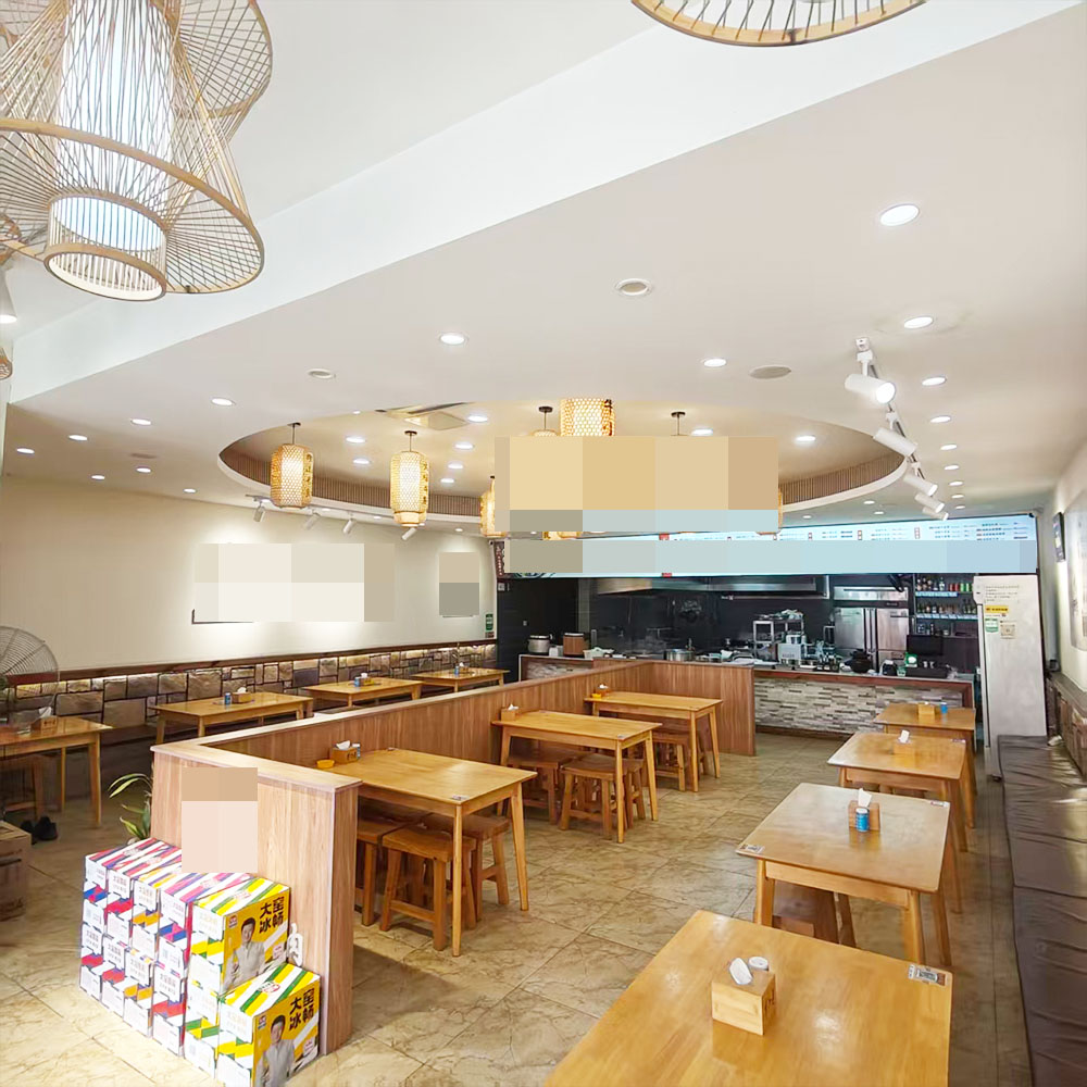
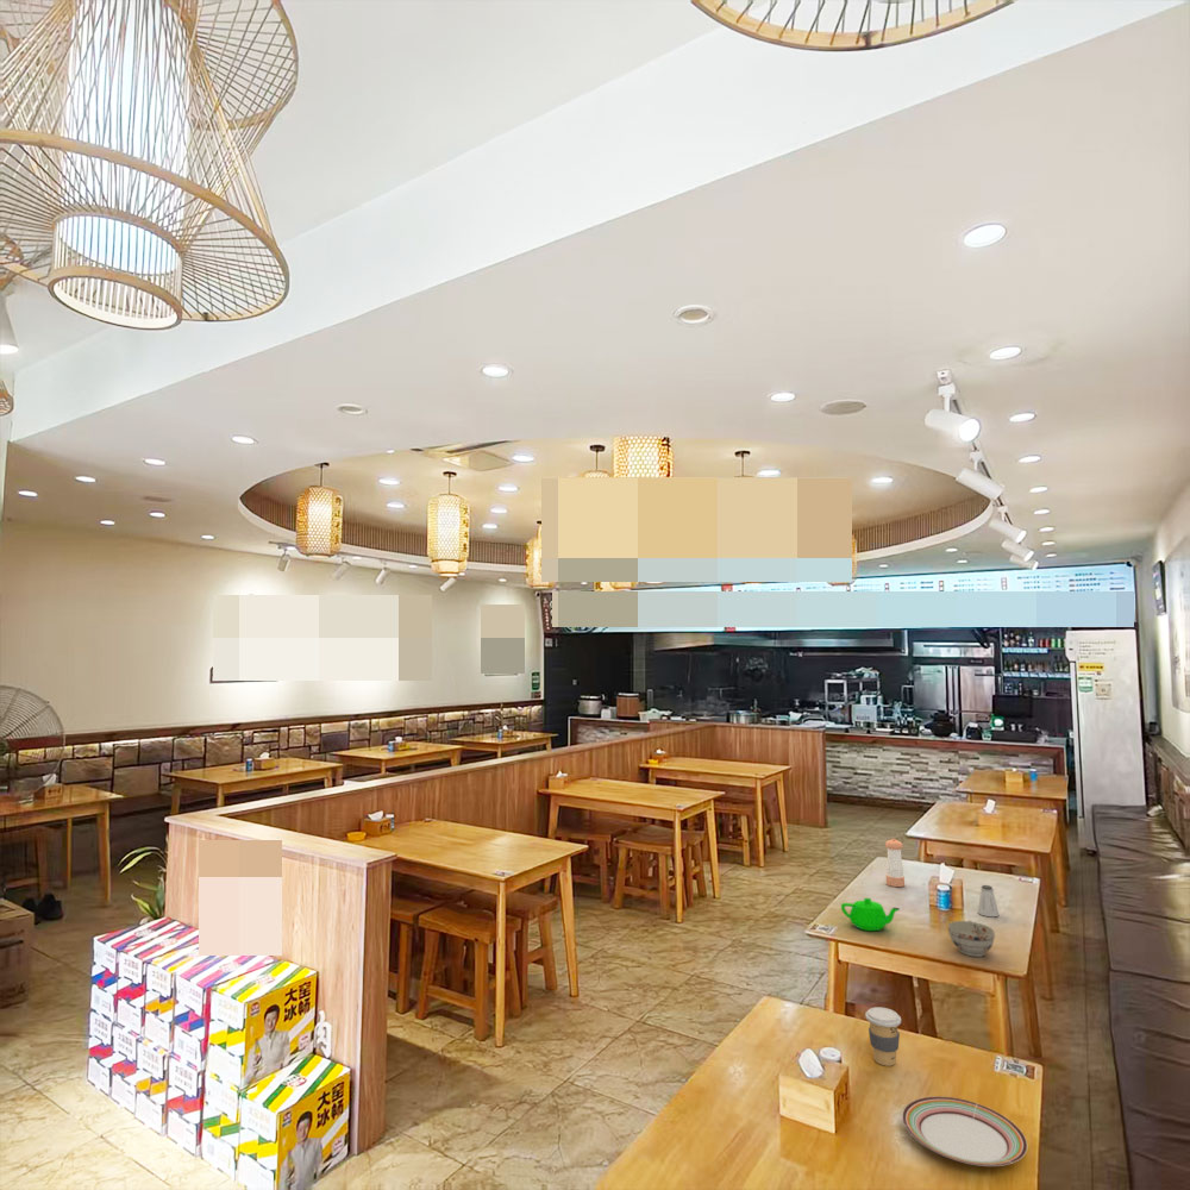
+ saltshaker [977,884,1000,917]
+ coffee cup [864,1006,902,1067]
+ teapot [840,897,901,932]
+ pepper shaker [884,838,906,888]
+ plate [901,1095,1028,1167]
+ teacup [947,920,996,958]
